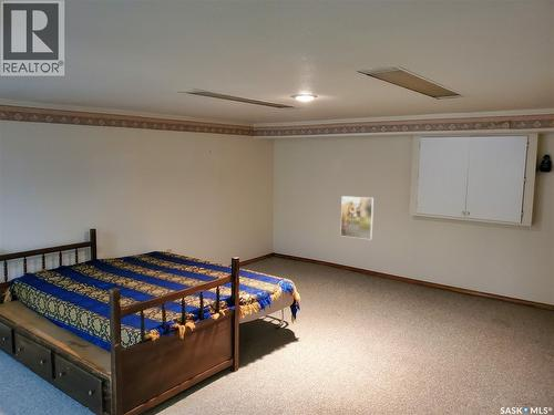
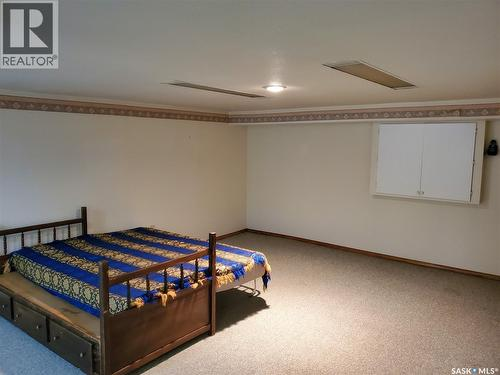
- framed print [339,195,375,240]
